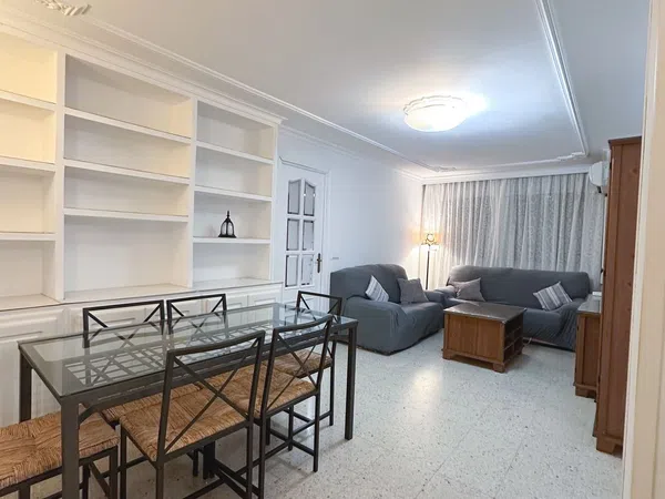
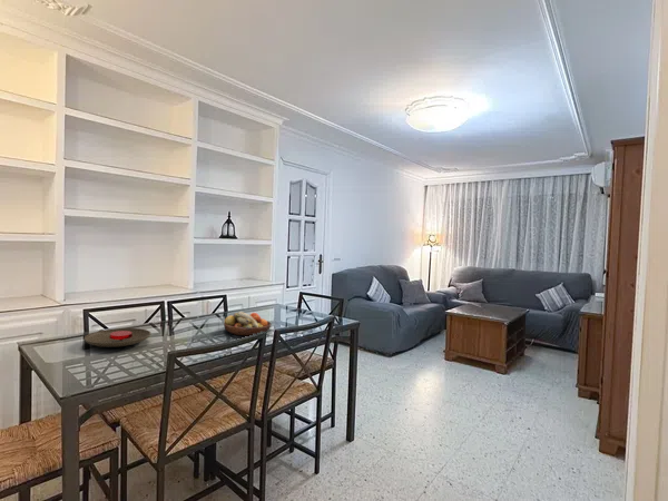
+ fruit bowl [223,311,272,336]
+ plate [84,327,151,348]
